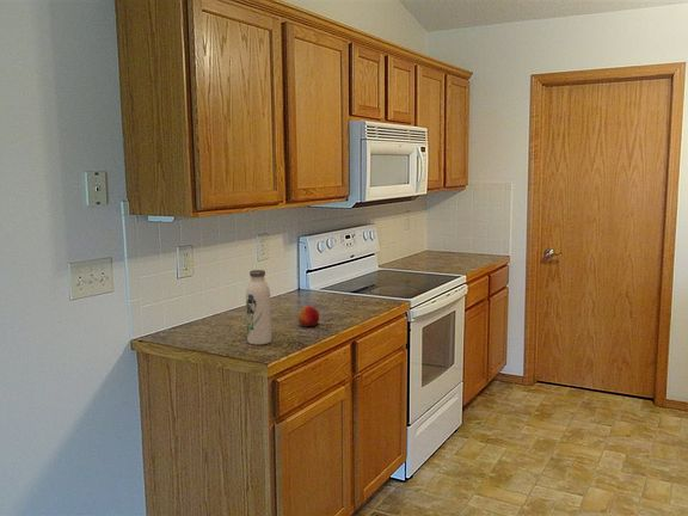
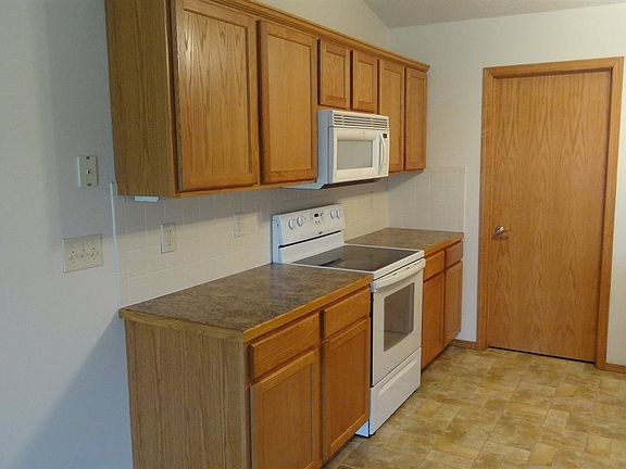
- water bottle [245,269,272,346]
- apple [296,305,320,327]
